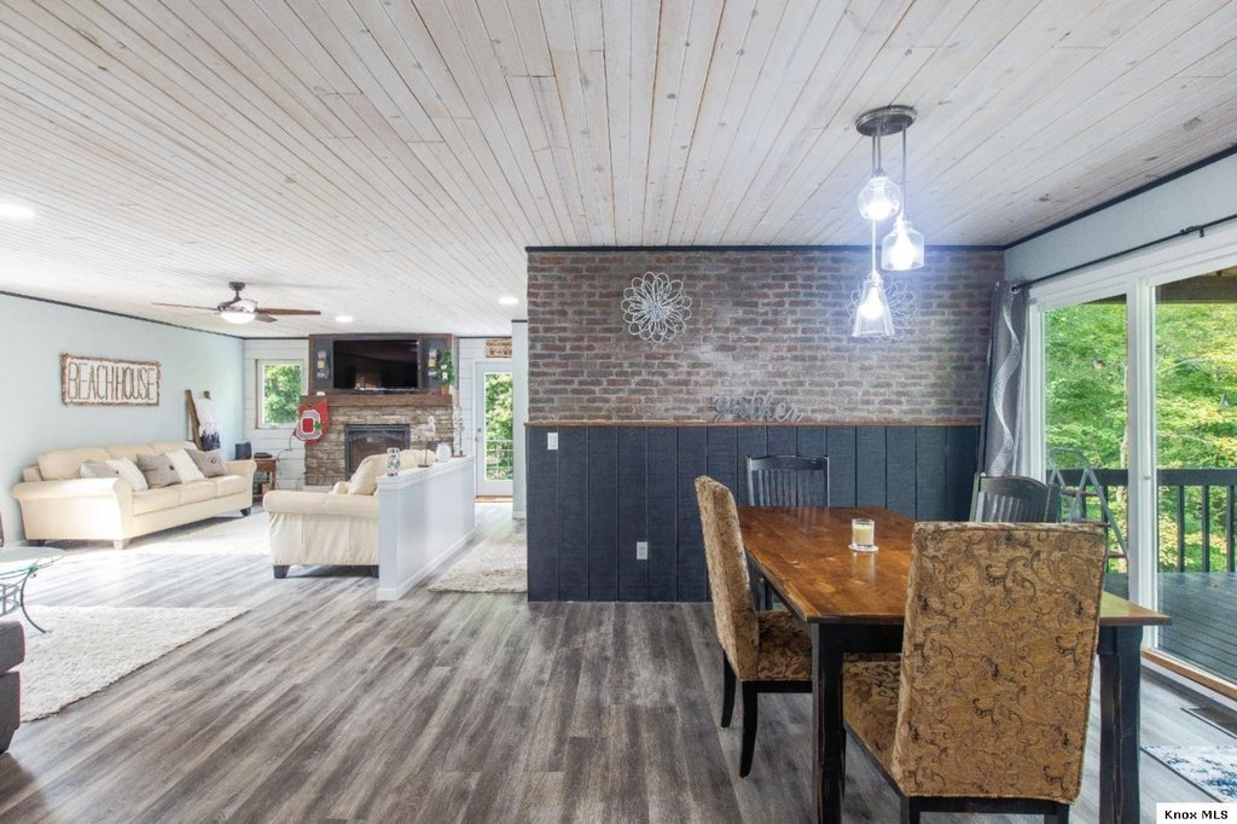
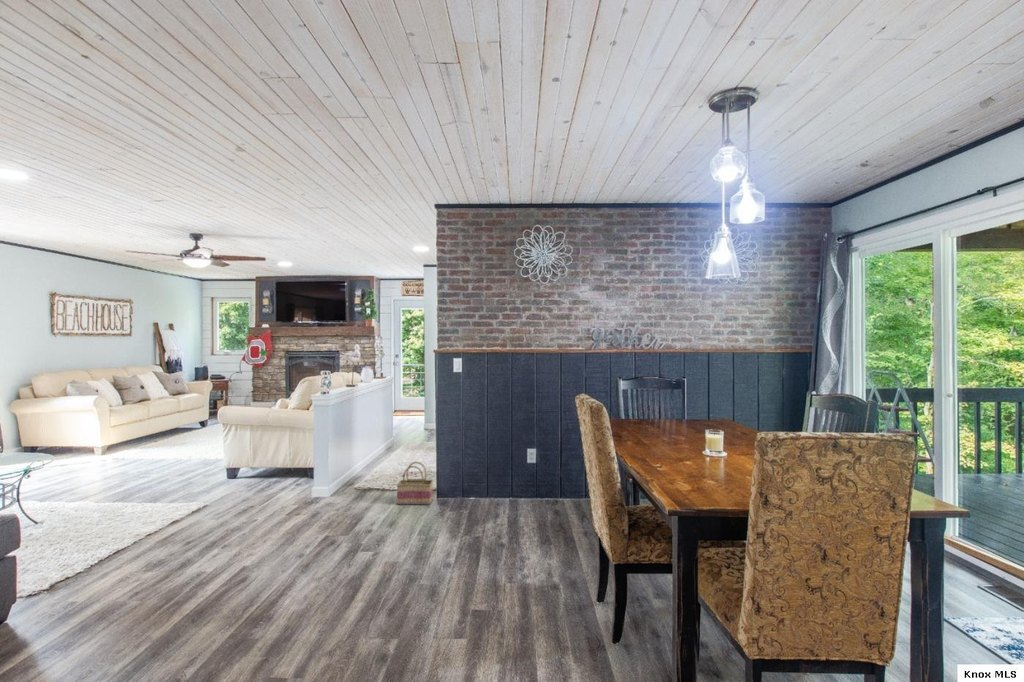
+ basket [396,461,434,506]
